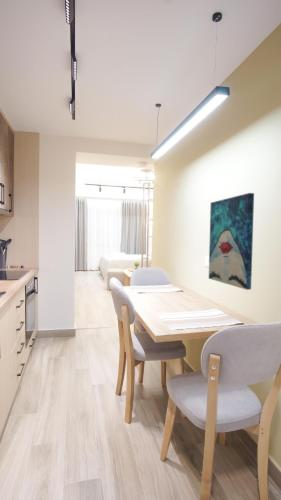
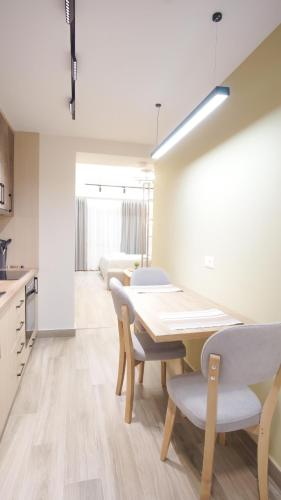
- wall art [208,192,255,291]
